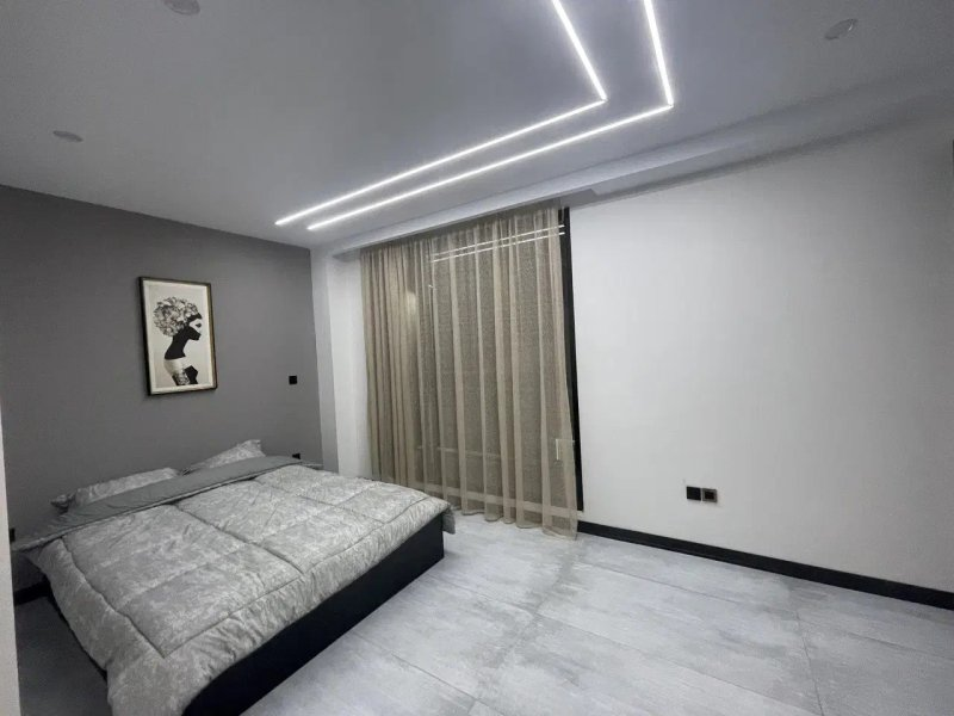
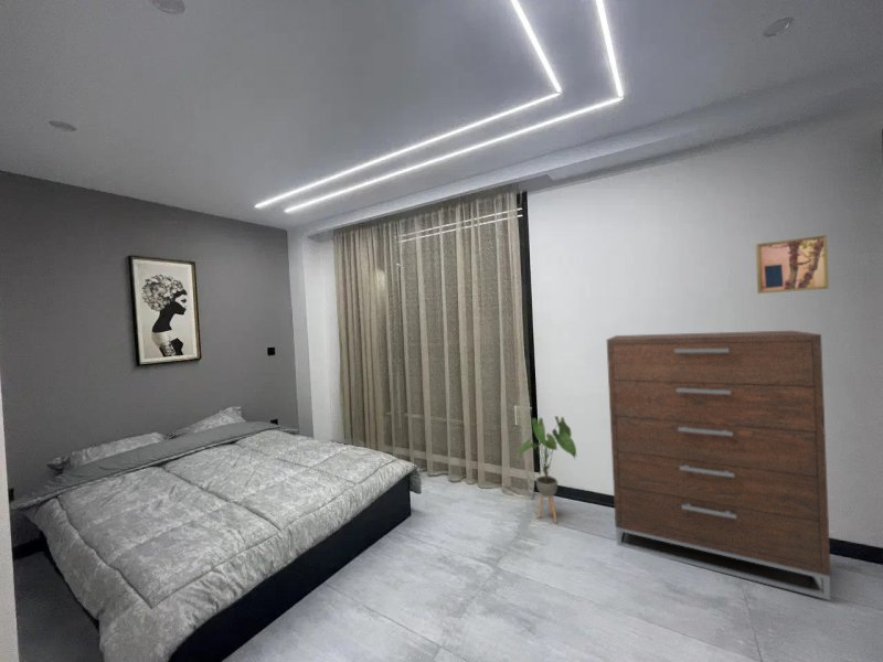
+ wall art [755,234,830,295]
+ dresser [606,330,832,601]
+ house plant [517,415,577,524]
